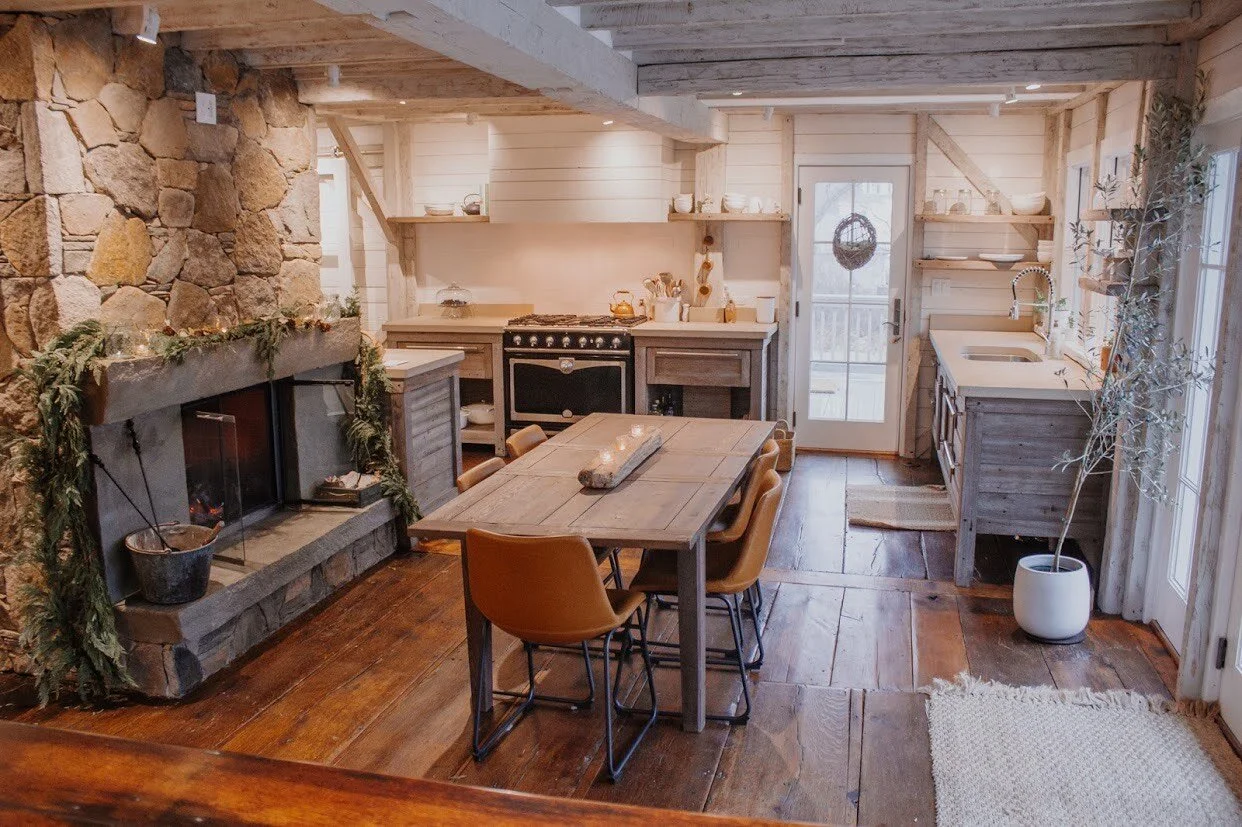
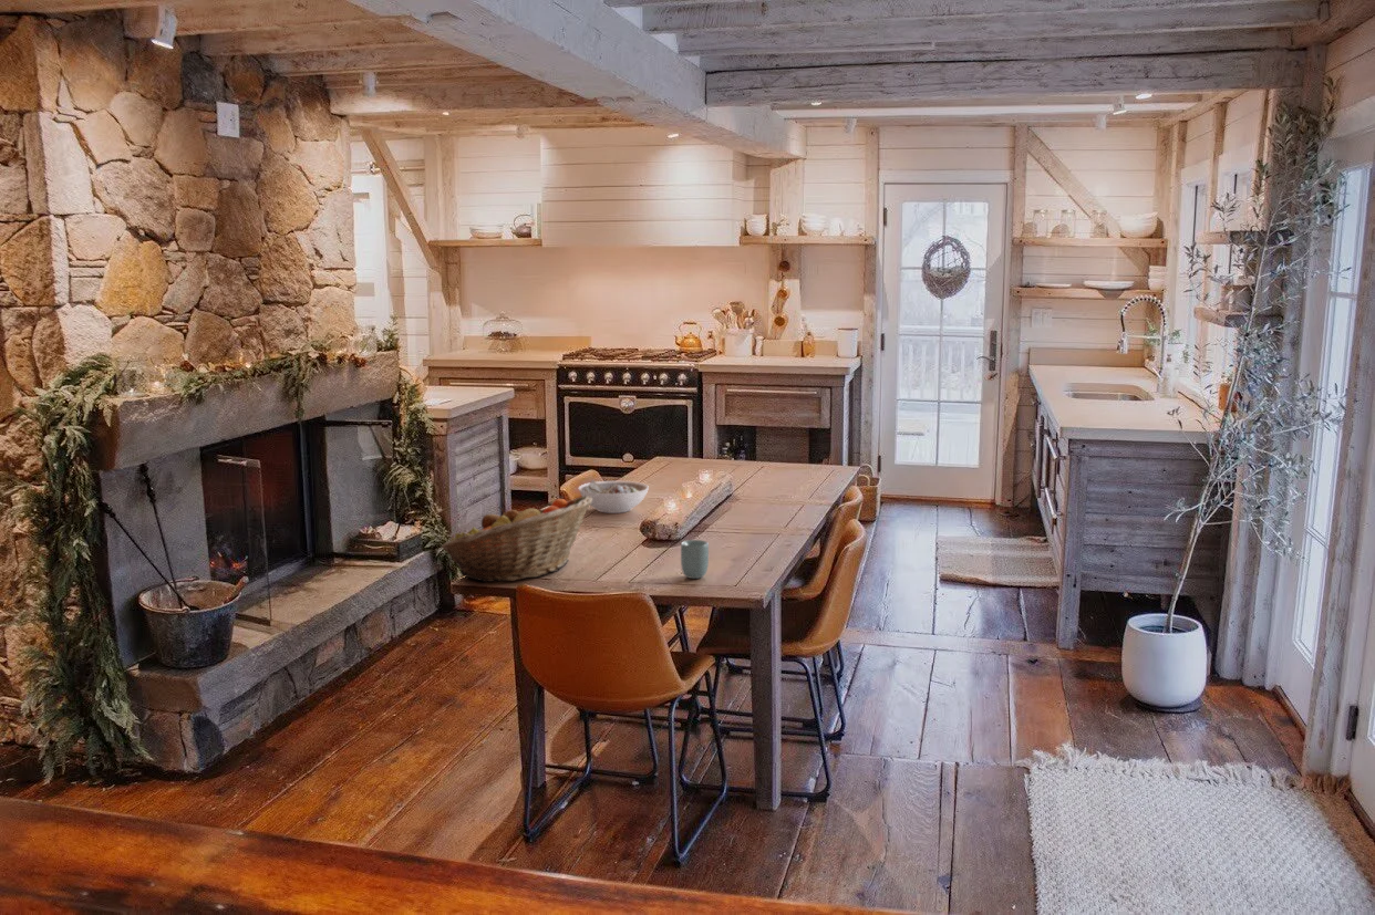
+ cup [680,539,710,580]
+ bowl [578,479,650,514]
+ fruit basket [441,496,592,583]
